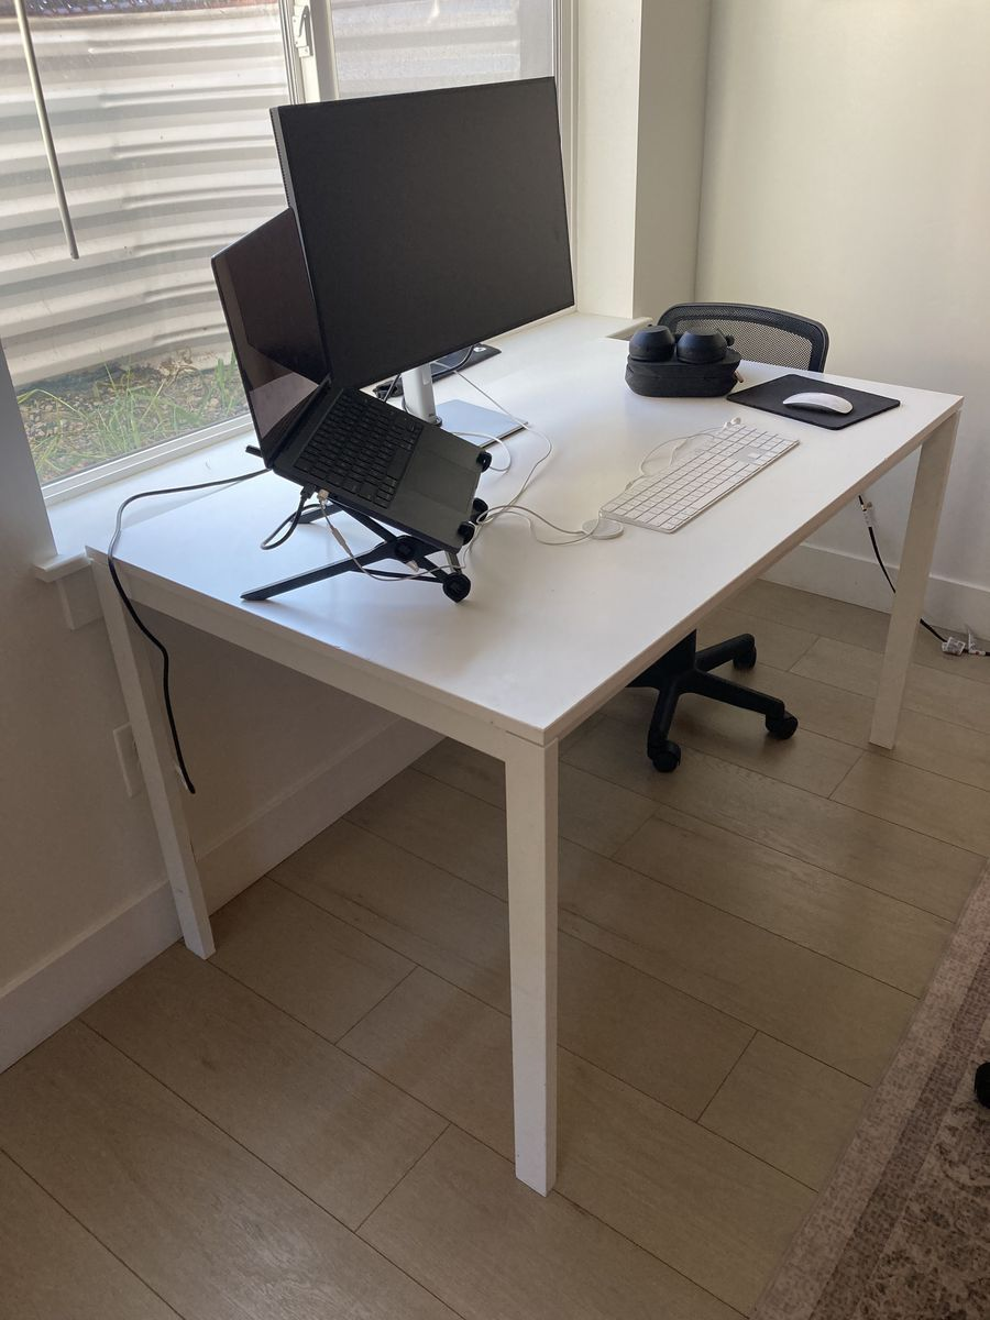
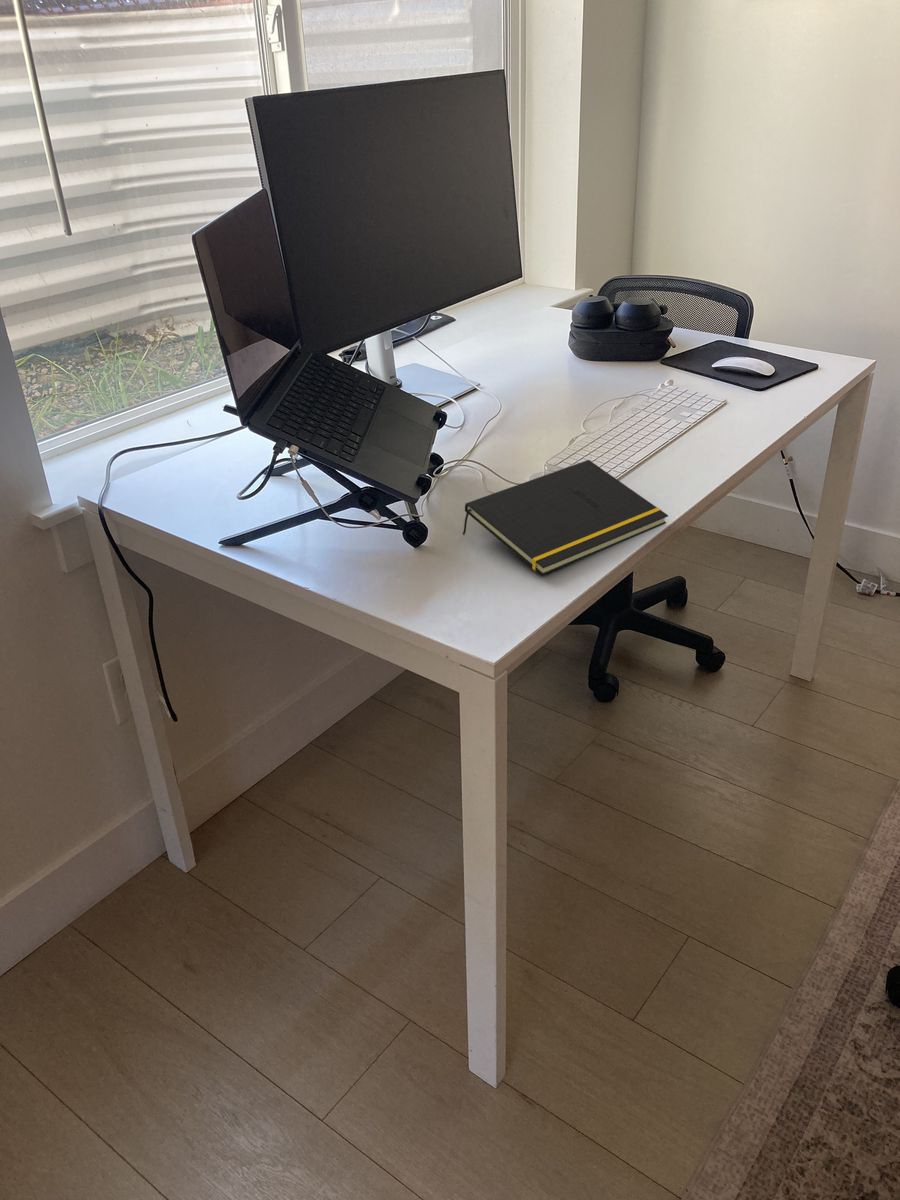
+ notepad [462,459,669,577]
